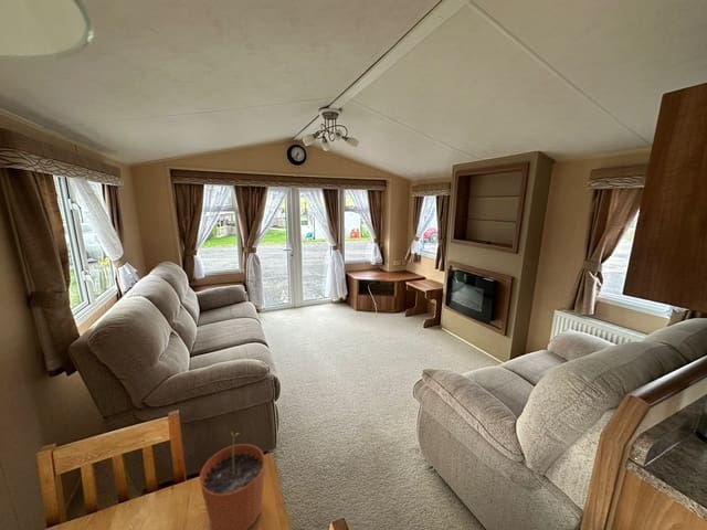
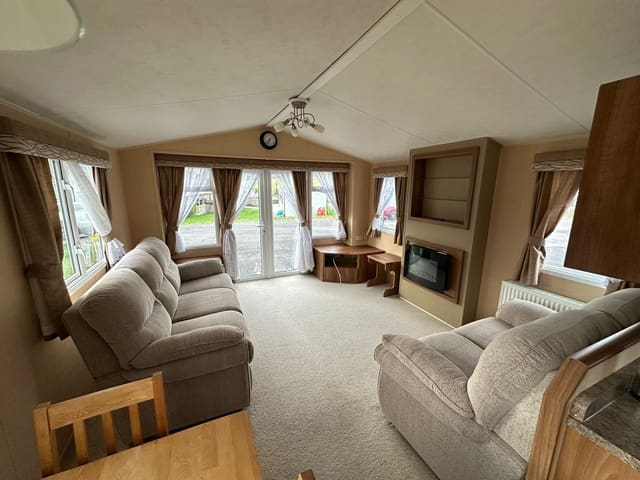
- plant pot [199,431,266,530]
